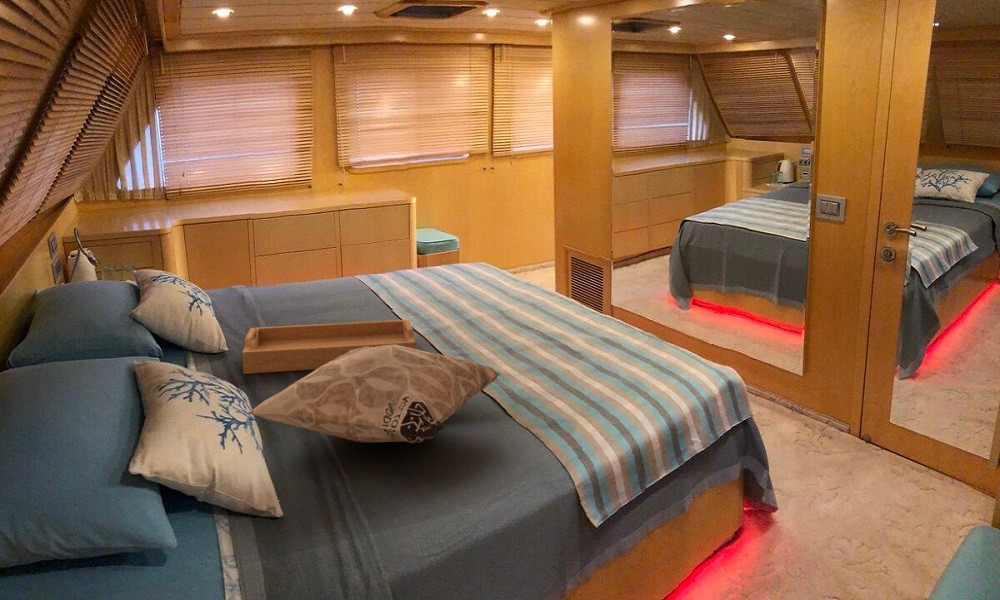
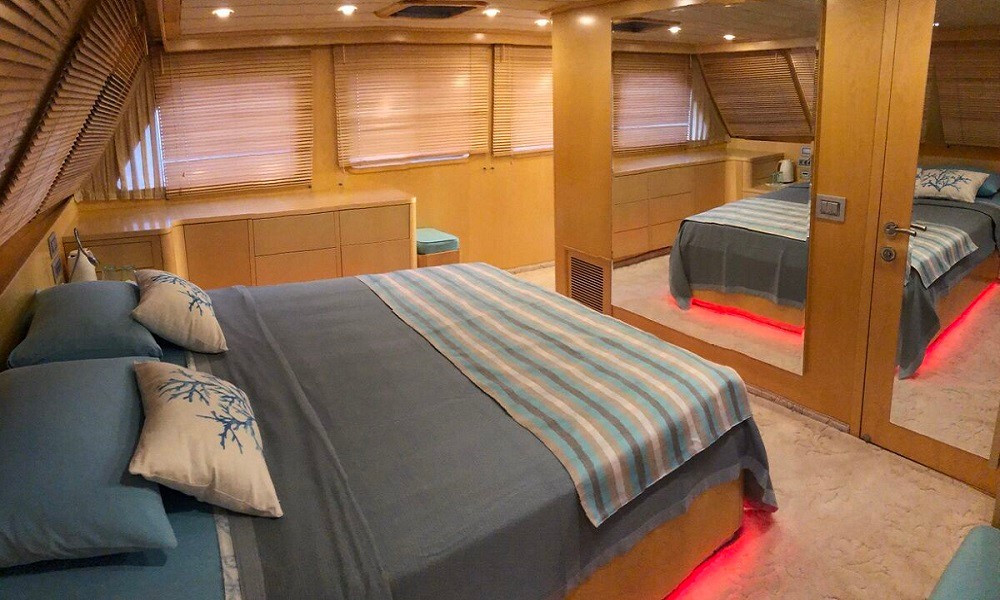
- decorative pillow [247,345,502,444]
- serving tray [241,319,416,375]
